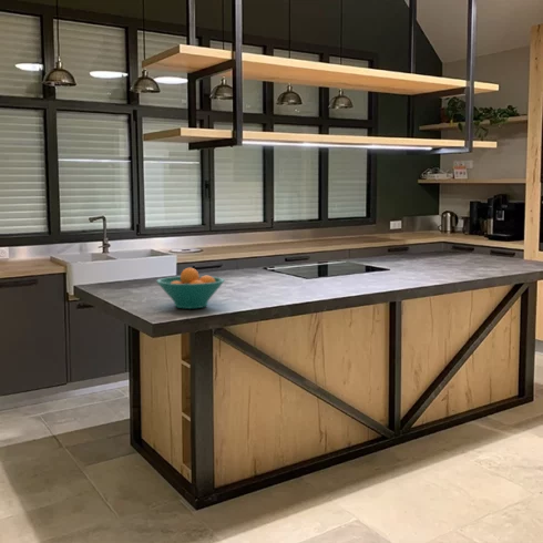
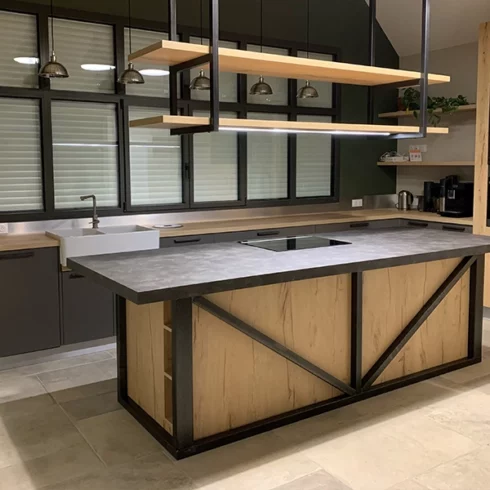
- fruit bowl [155,267,226,310]
